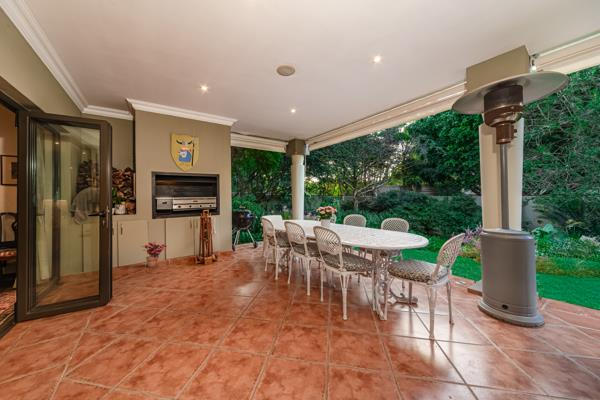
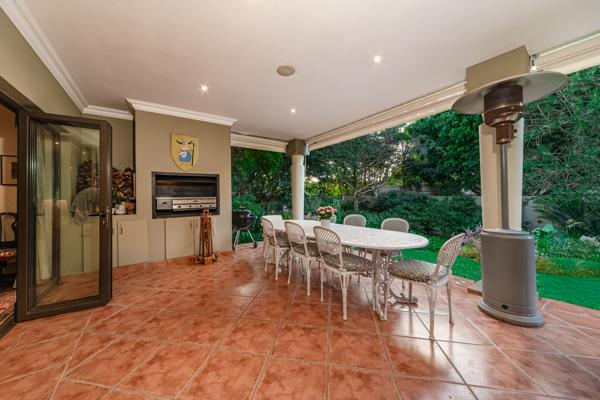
- potted plant [140,241,168,268]
